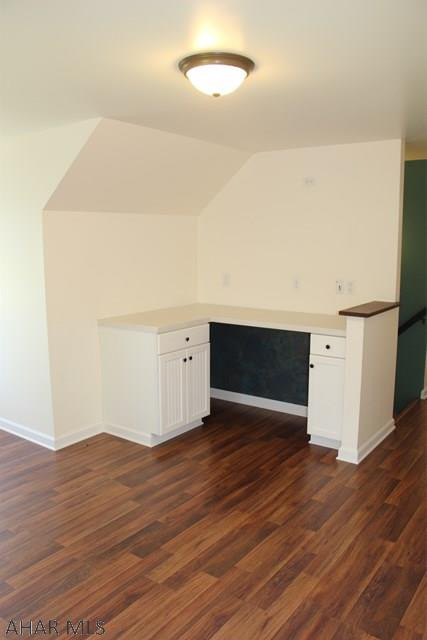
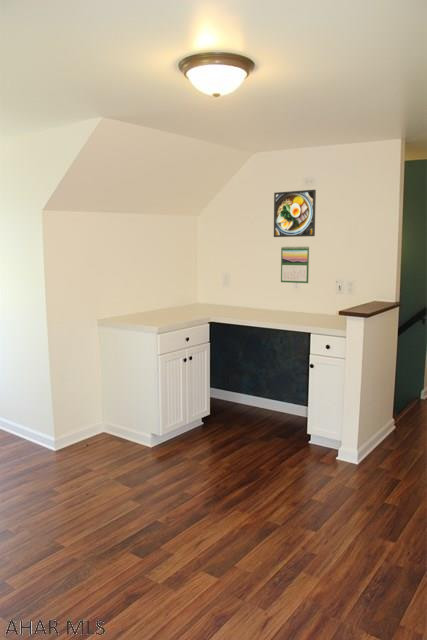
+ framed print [273,189,317,238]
+ calendar [280,245,310,284]
